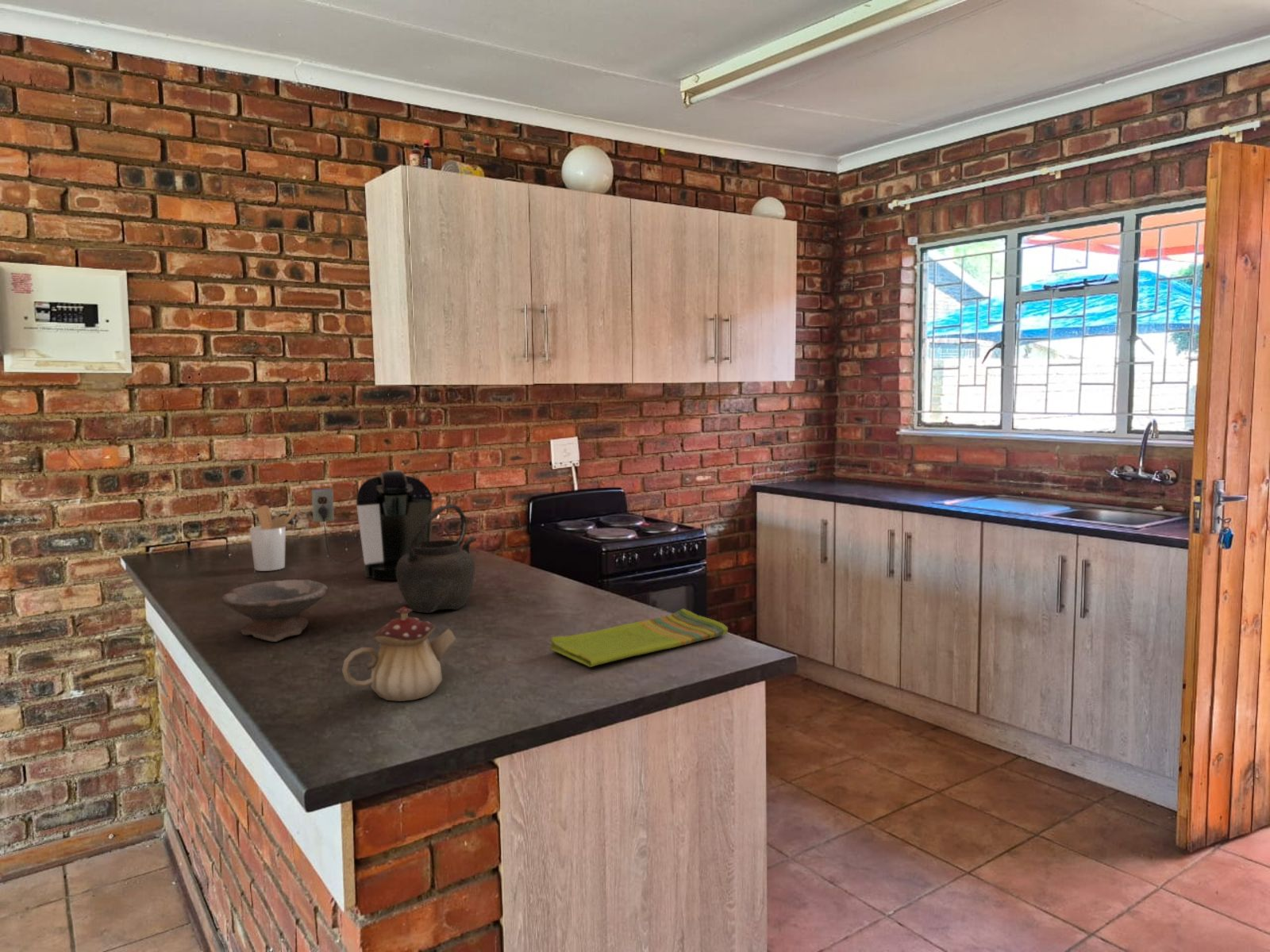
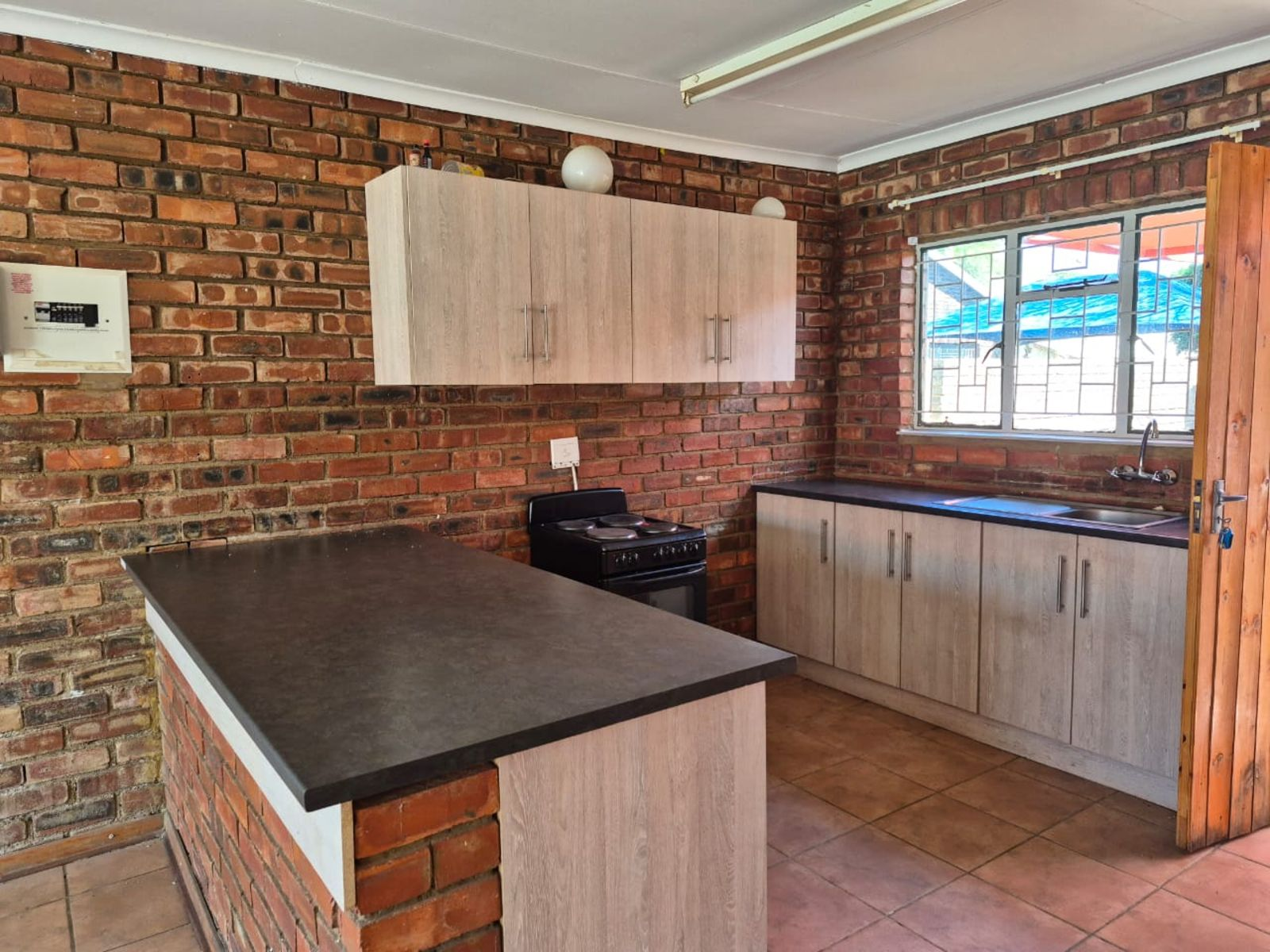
- kettle [396,504,478,614]
- utensil holder [249,505,301,572]
- dish towel [549,608,729,668]
- bowl [221,578,329,643]
- coffee maker [311,470,433,581]
- teapot [341,606,456,702]
